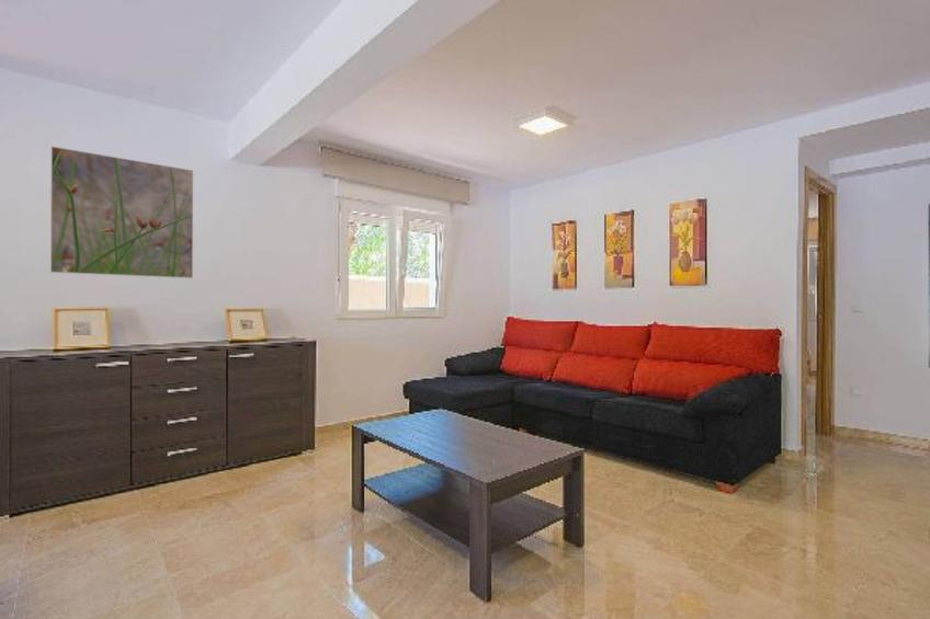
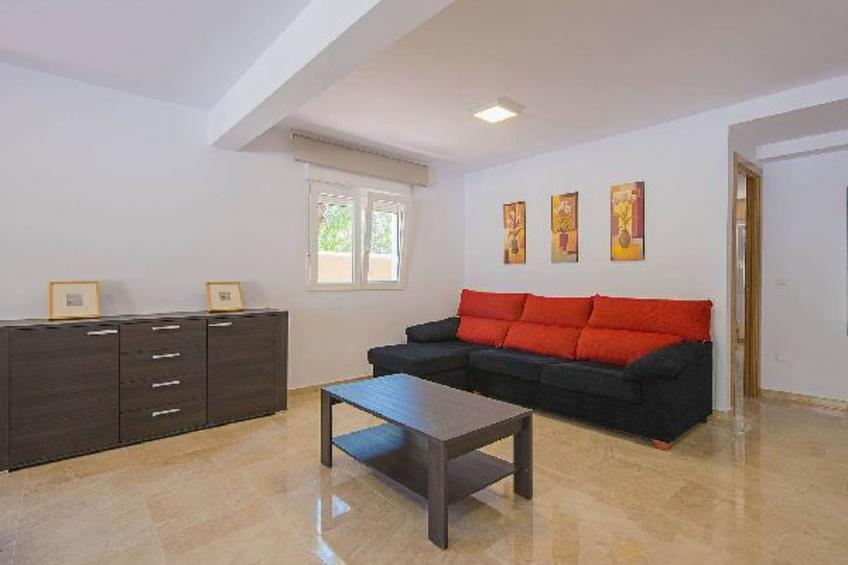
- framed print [49,146,194,279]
